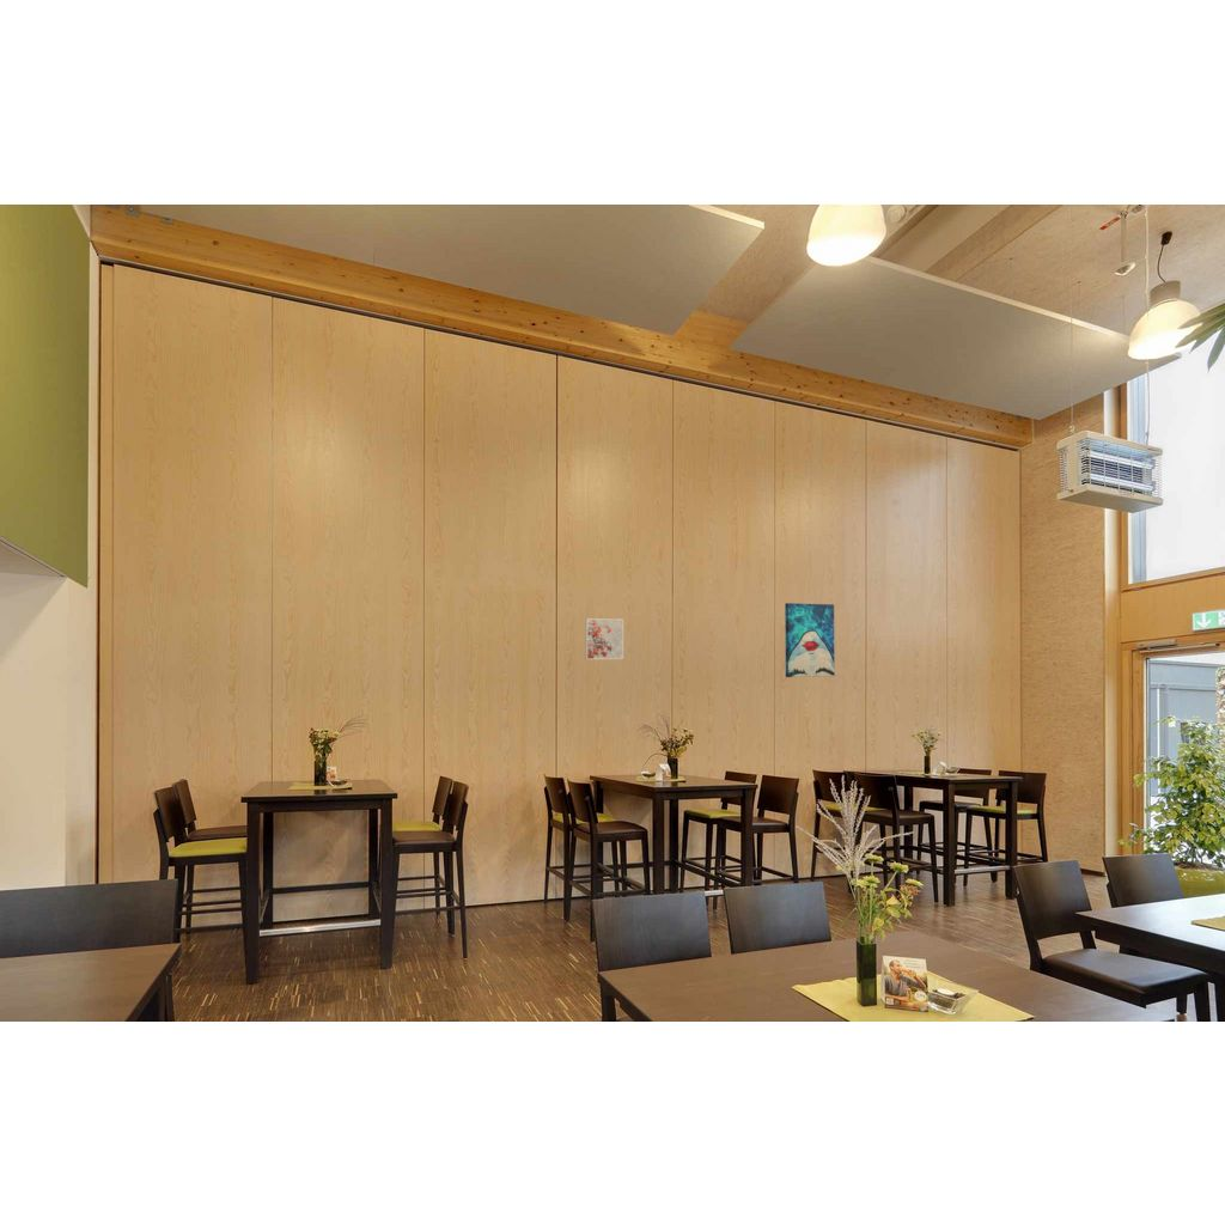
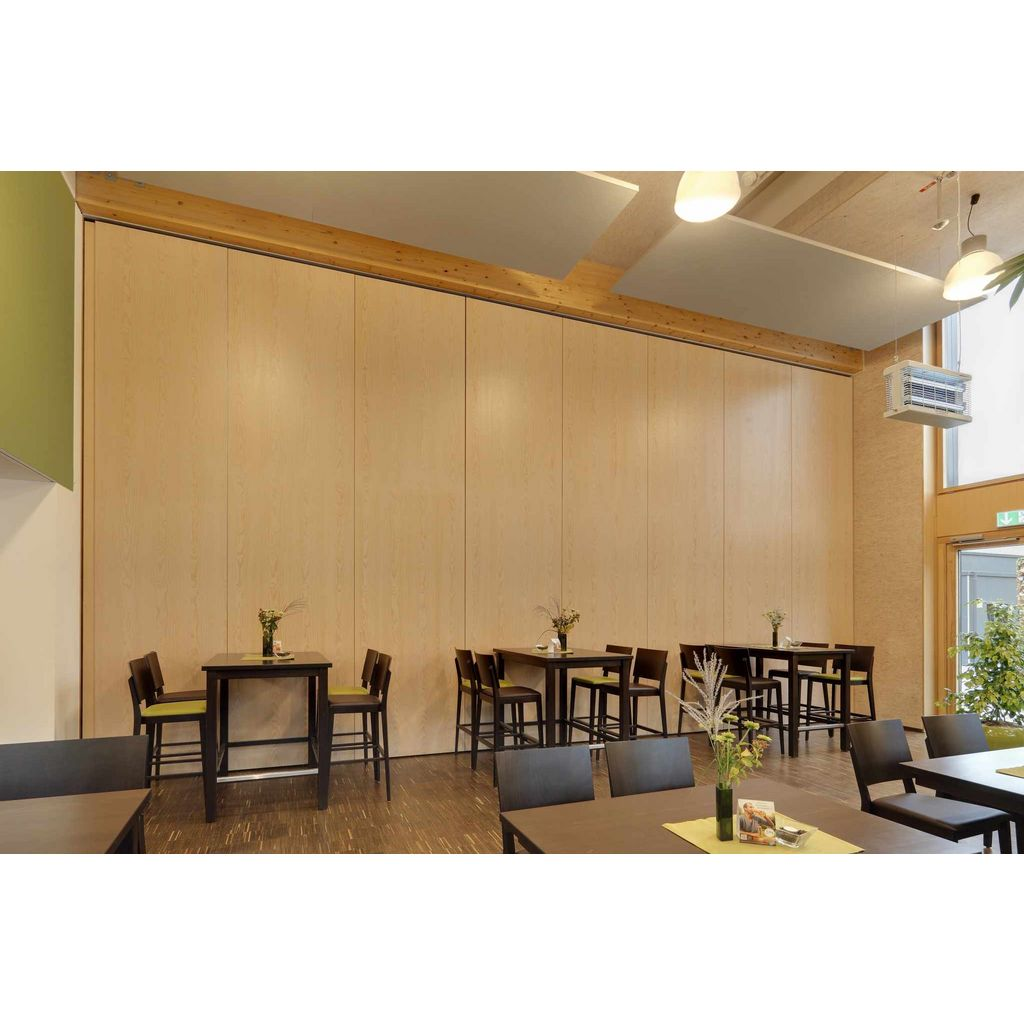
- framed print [584,617,624,660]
- wall art [784,602,836,678]
